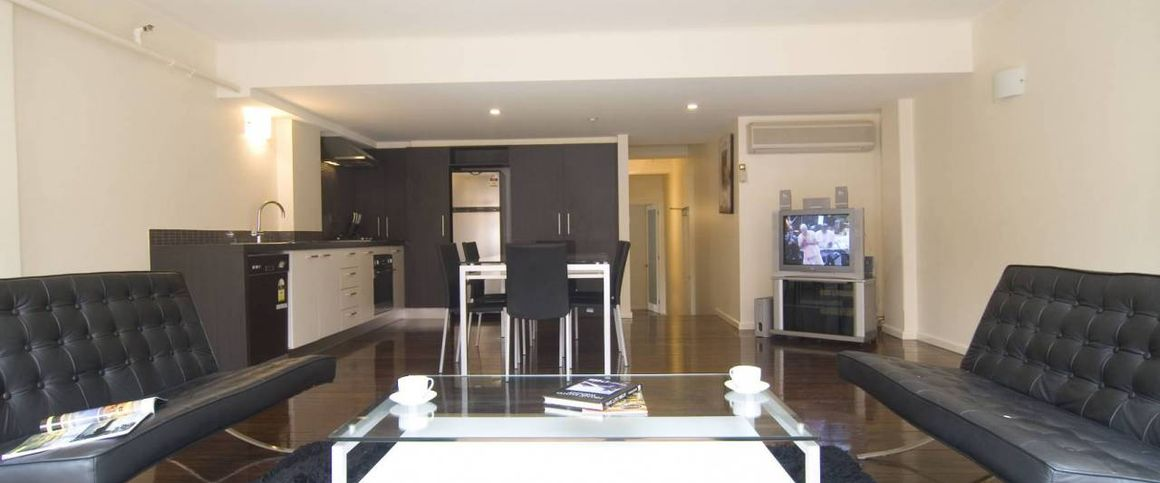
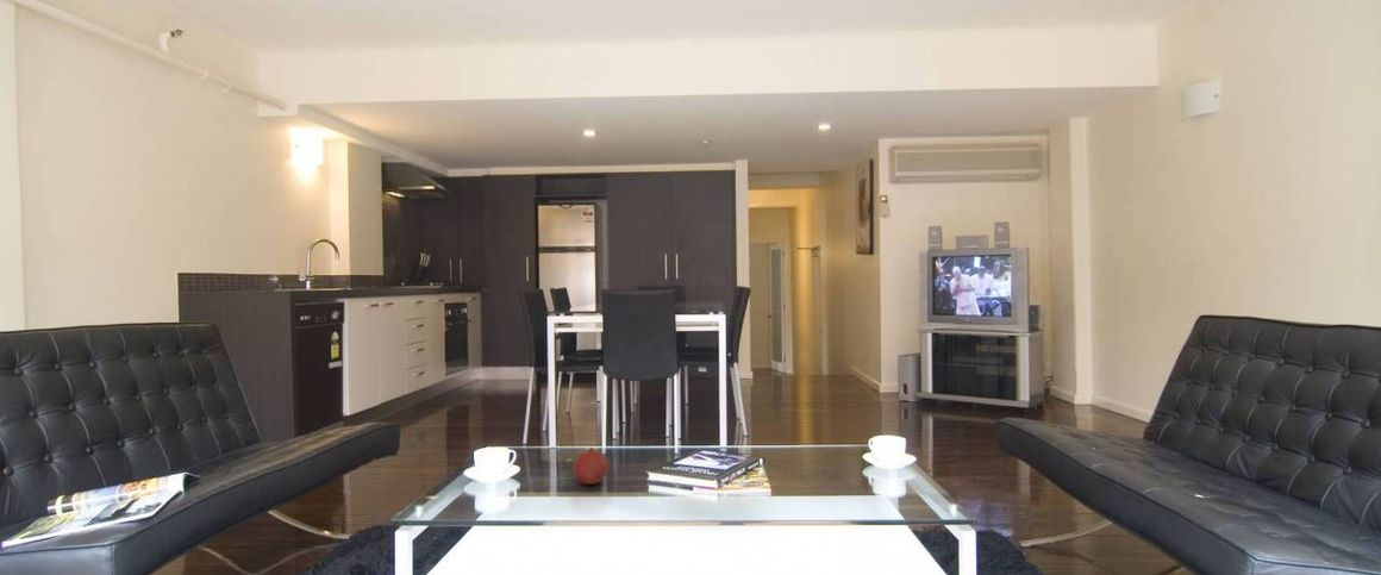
+ fruit [573,446,610,486]
